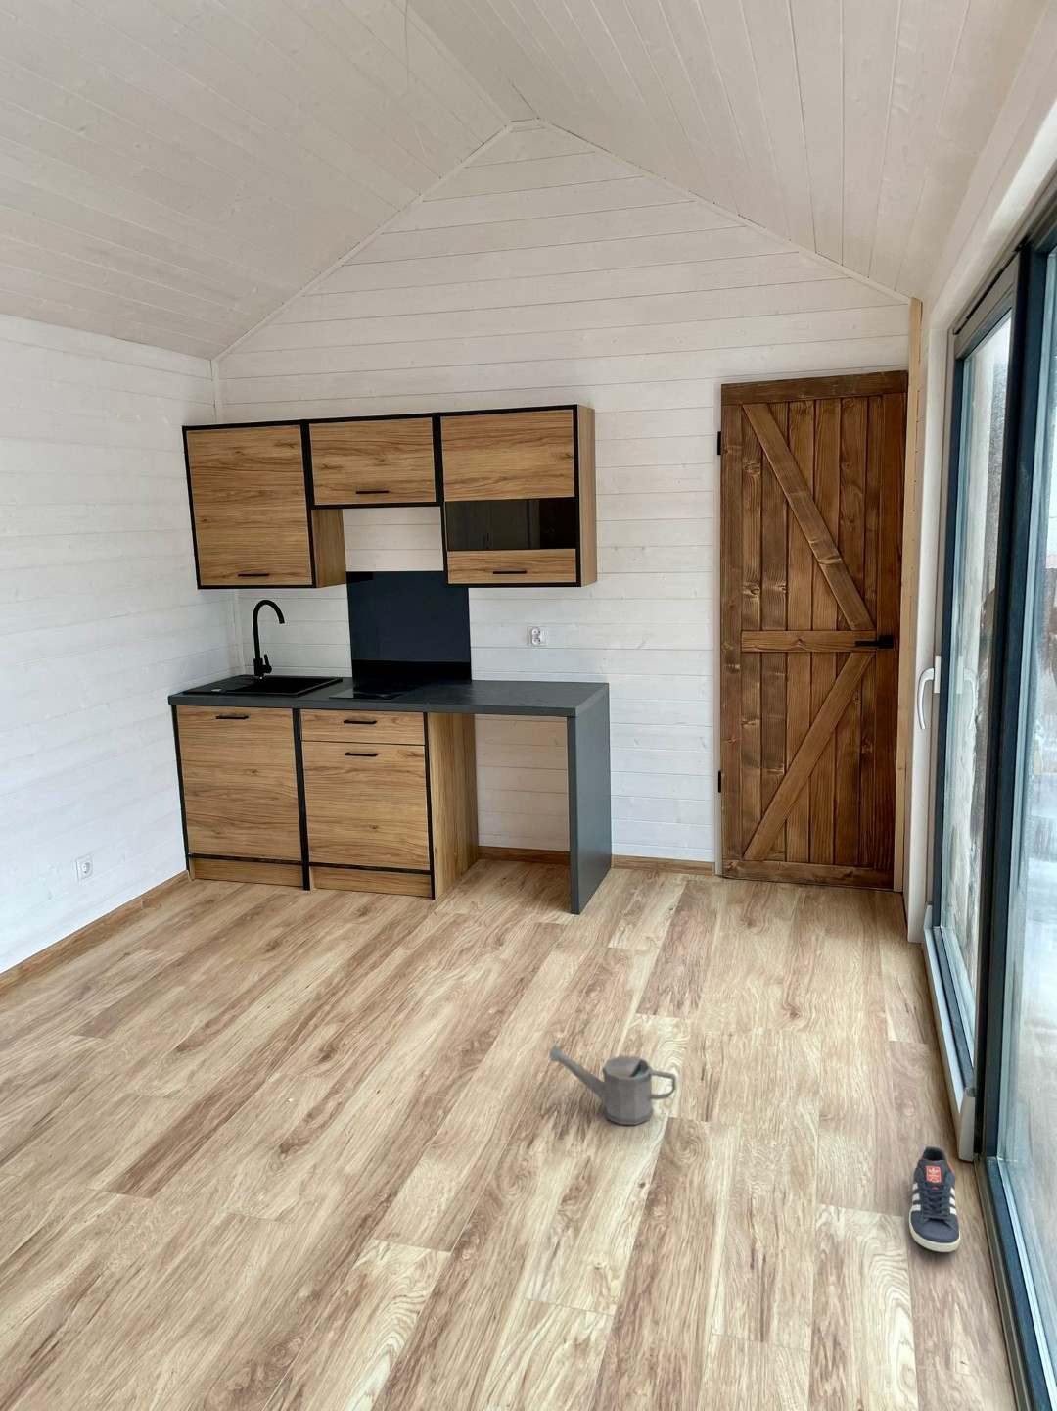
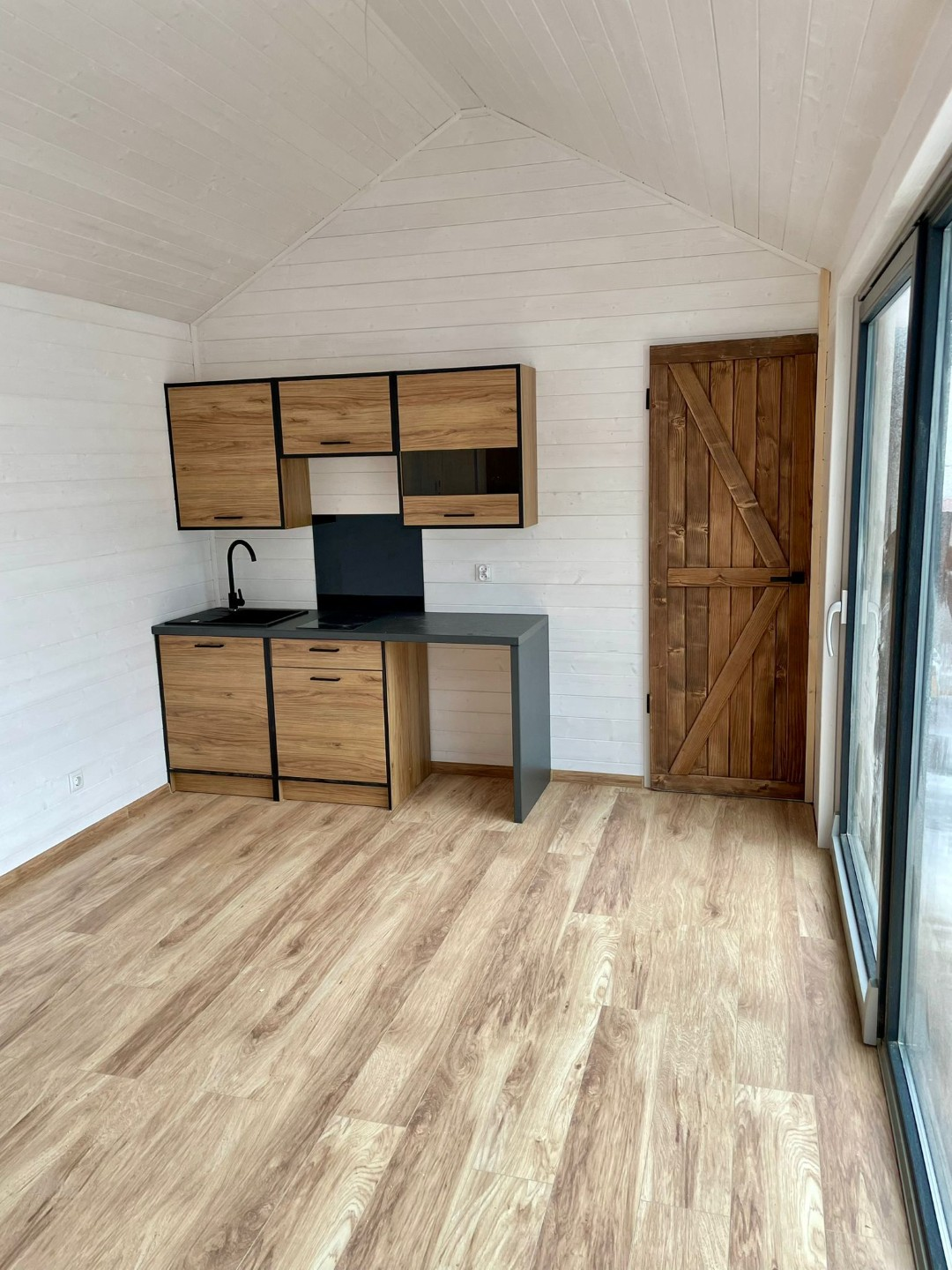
- watering can [550,1043,677,1125]
- sneaker [908,1145,962,1253]
